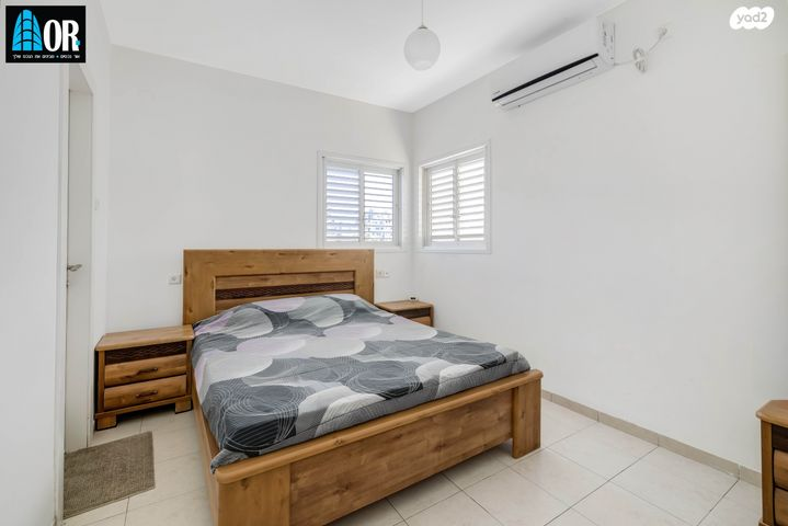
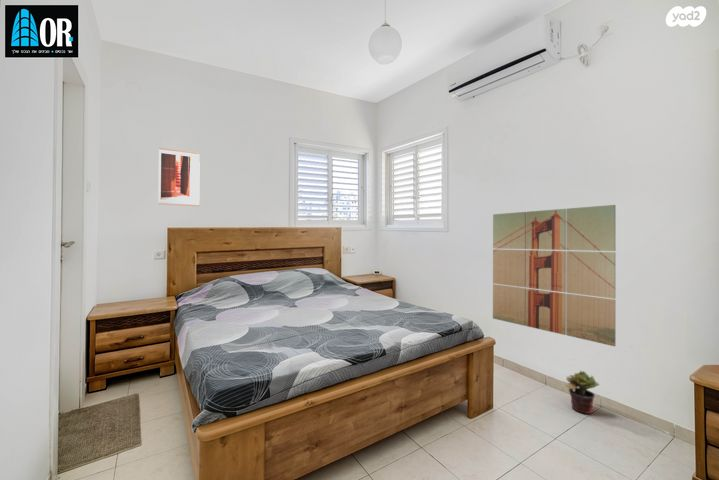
+ potted plant [564,370,600,415]
+ wall art [158,147,201,207]
+ wall art [492,204,617,347]
